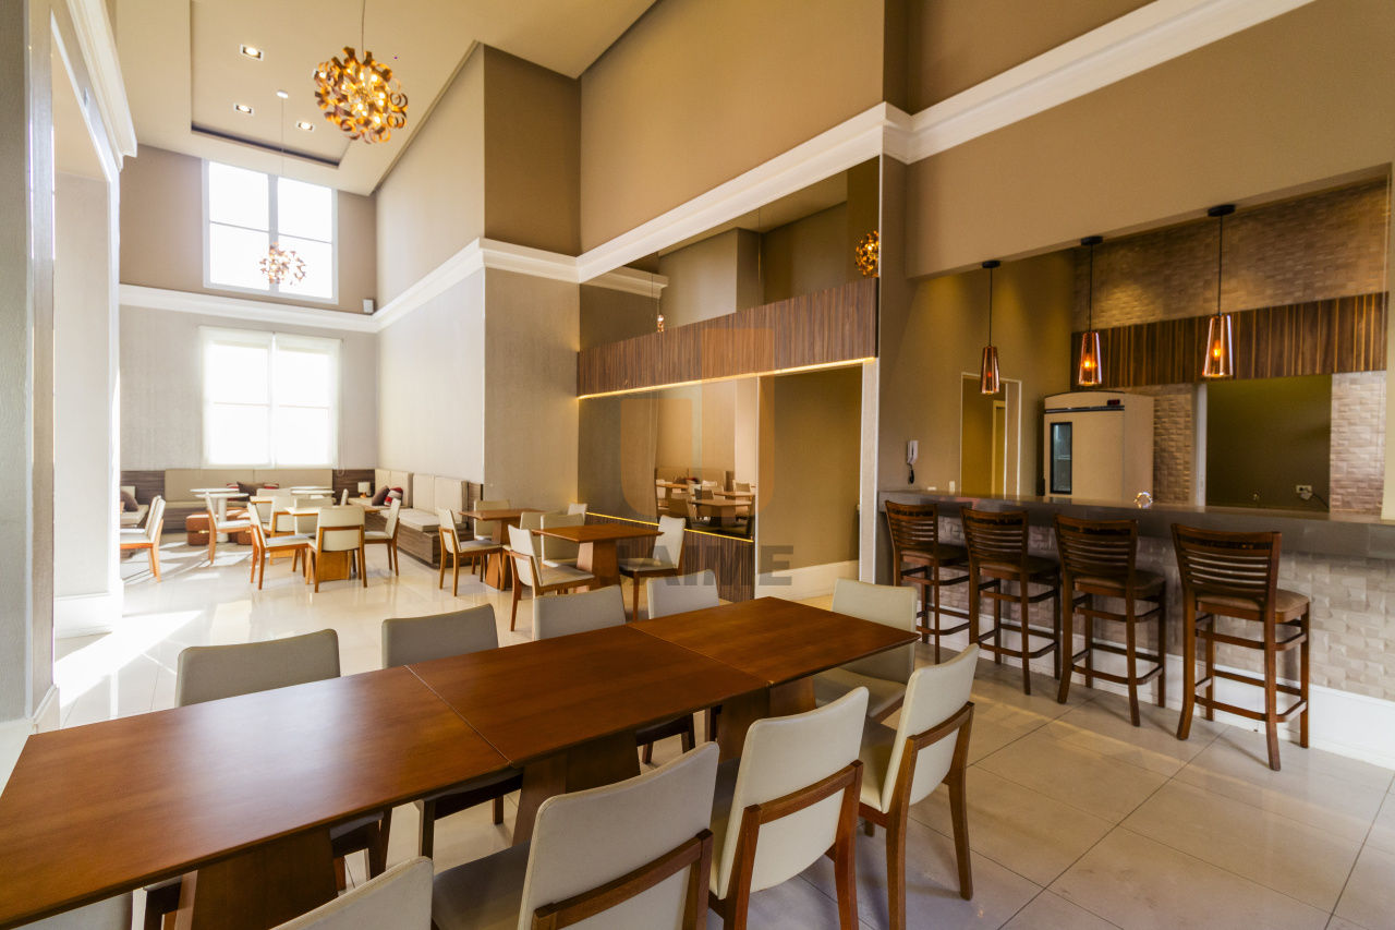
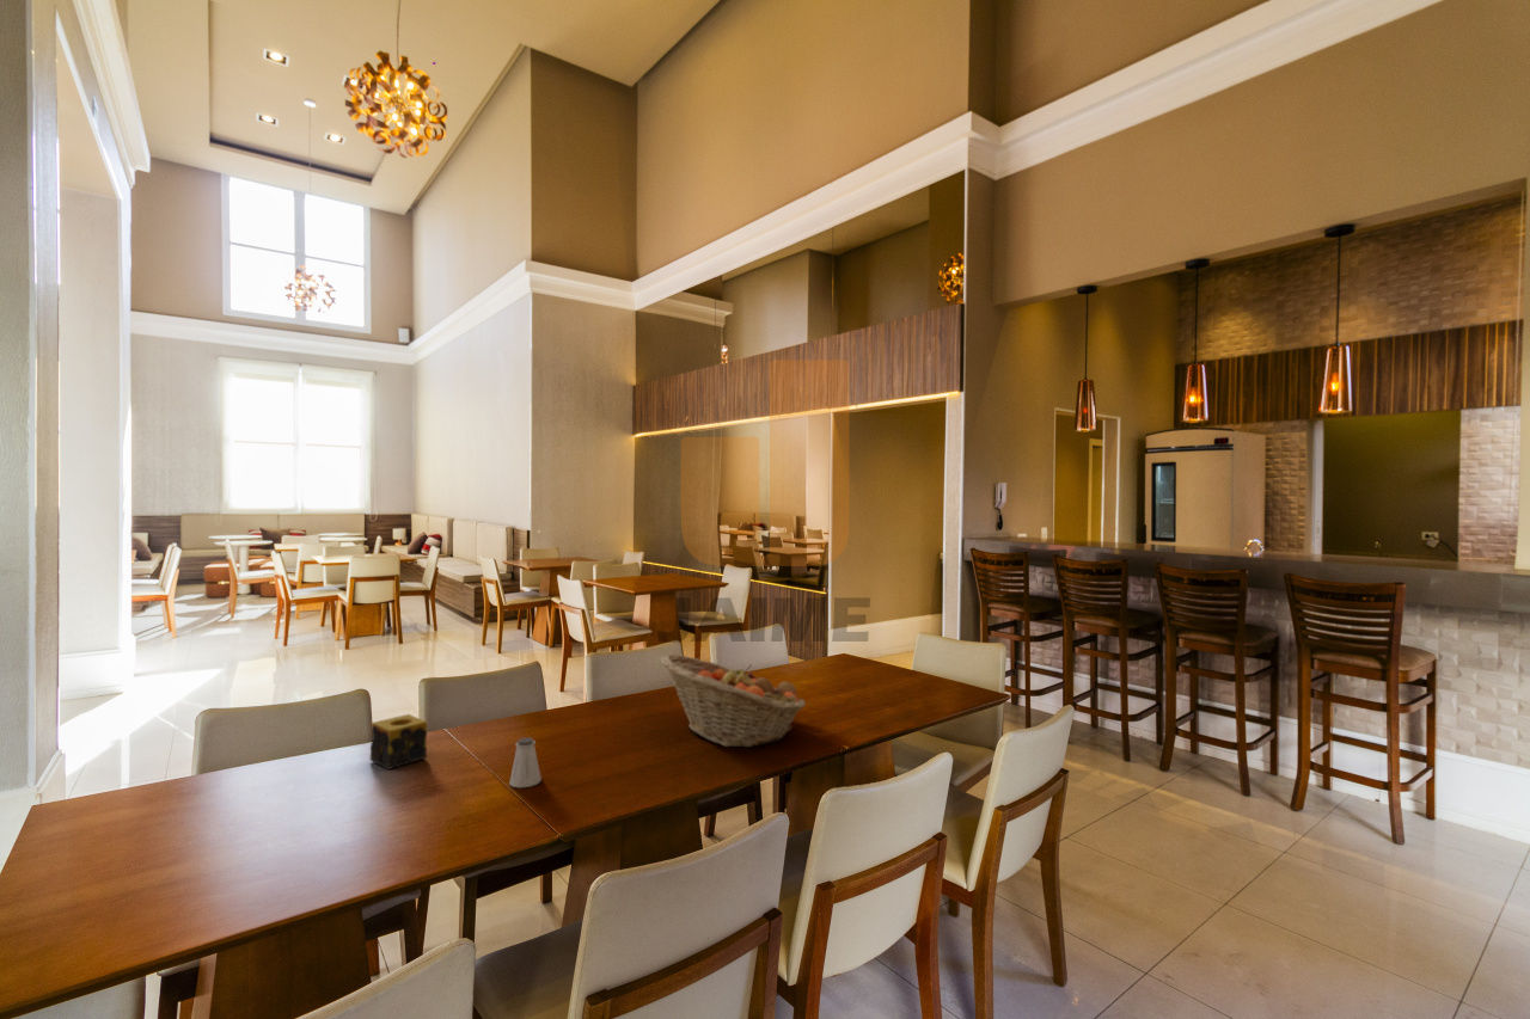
+ saltshaker [508,736,543,788]
+ candle [369,713,428,771]
+ fruit basket [660,653,807,748]
